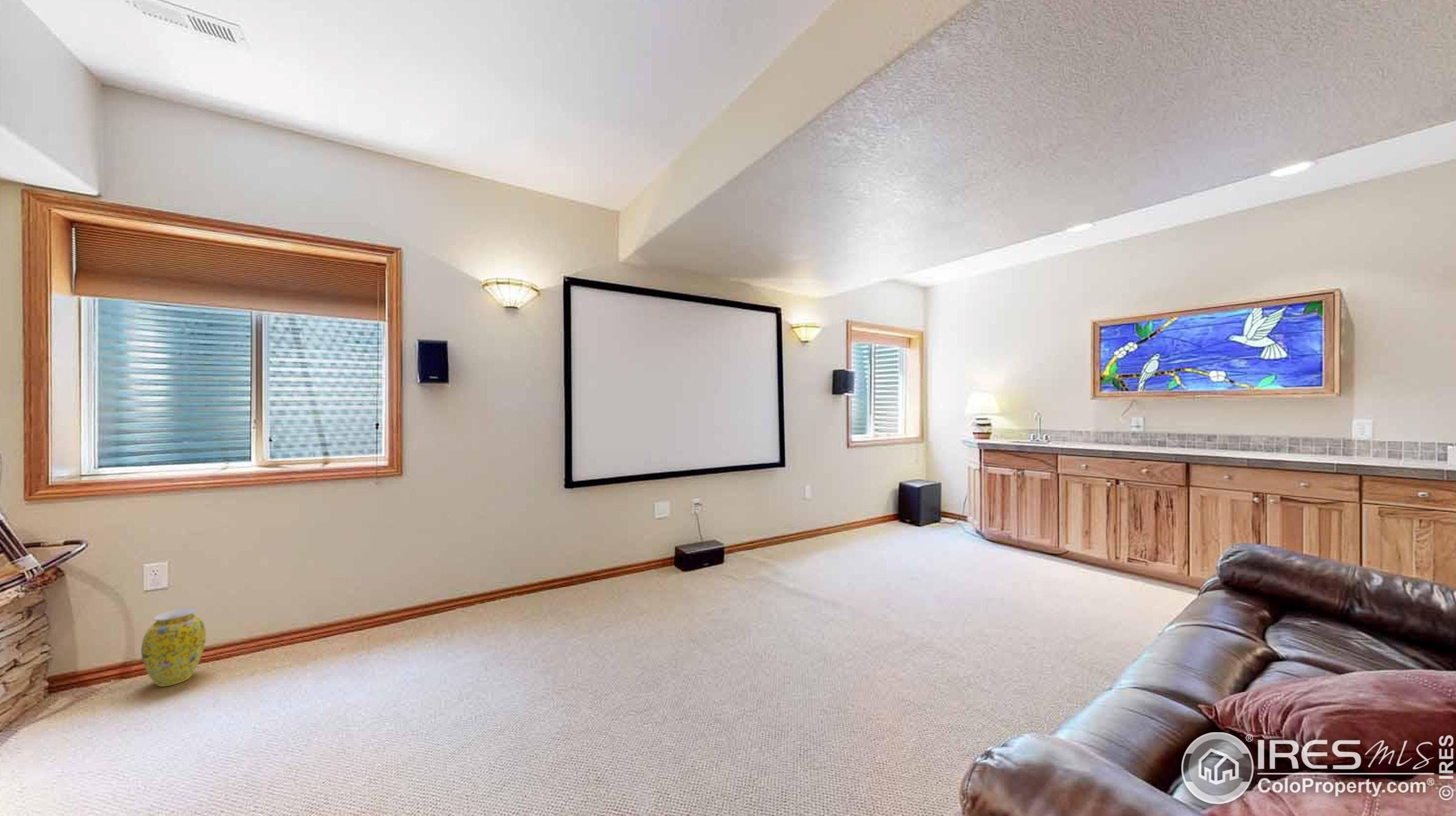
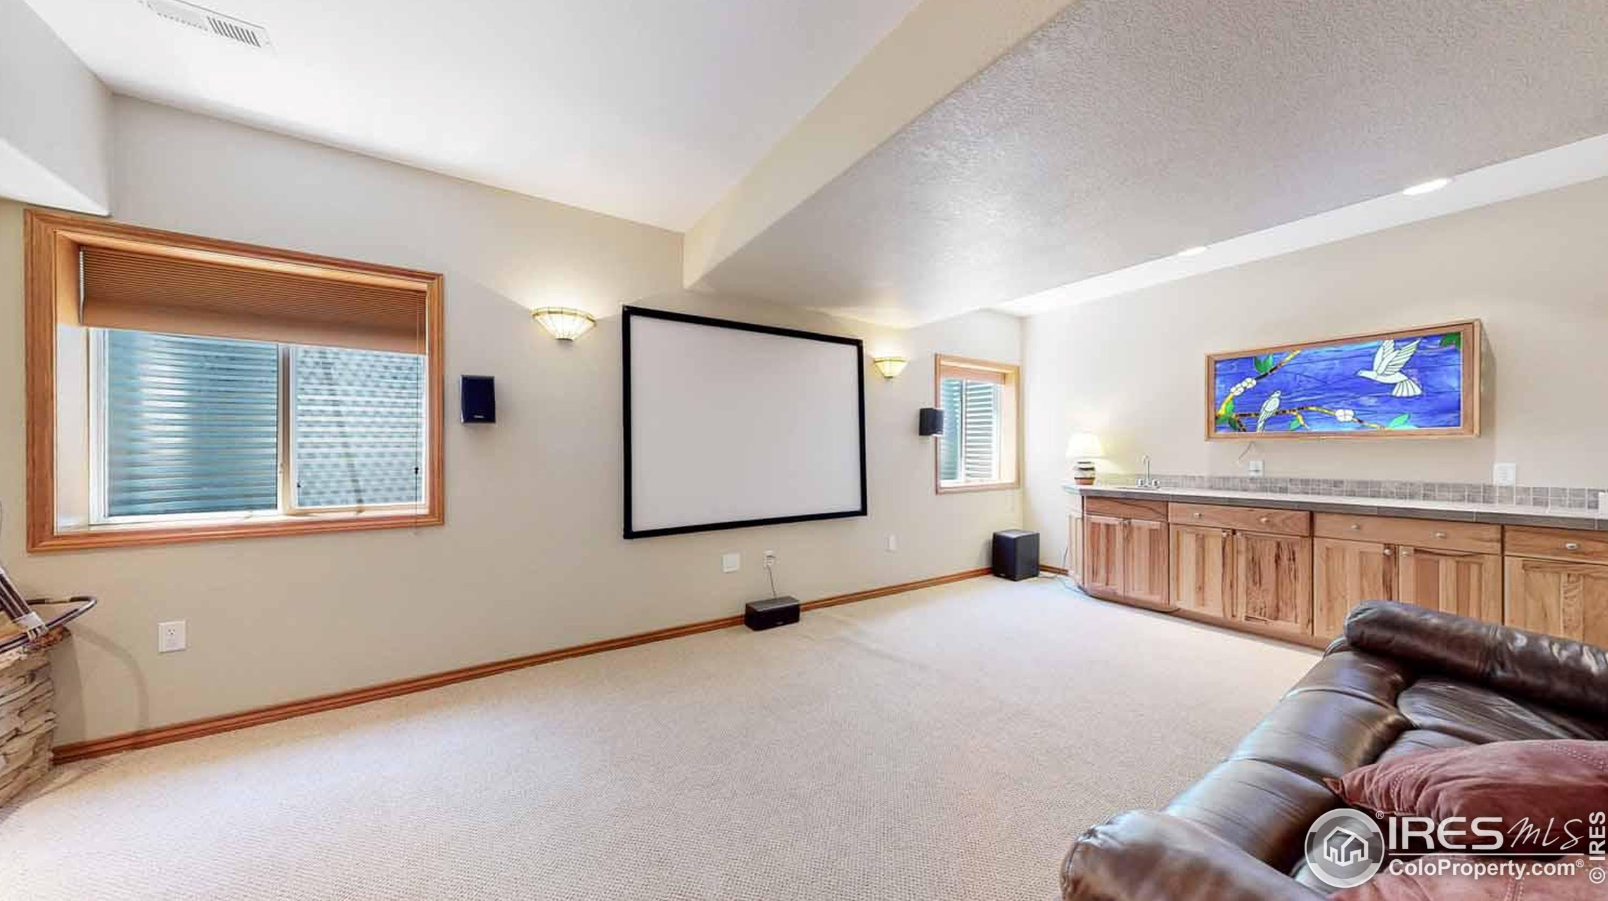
- vase [141,608,207,687]
